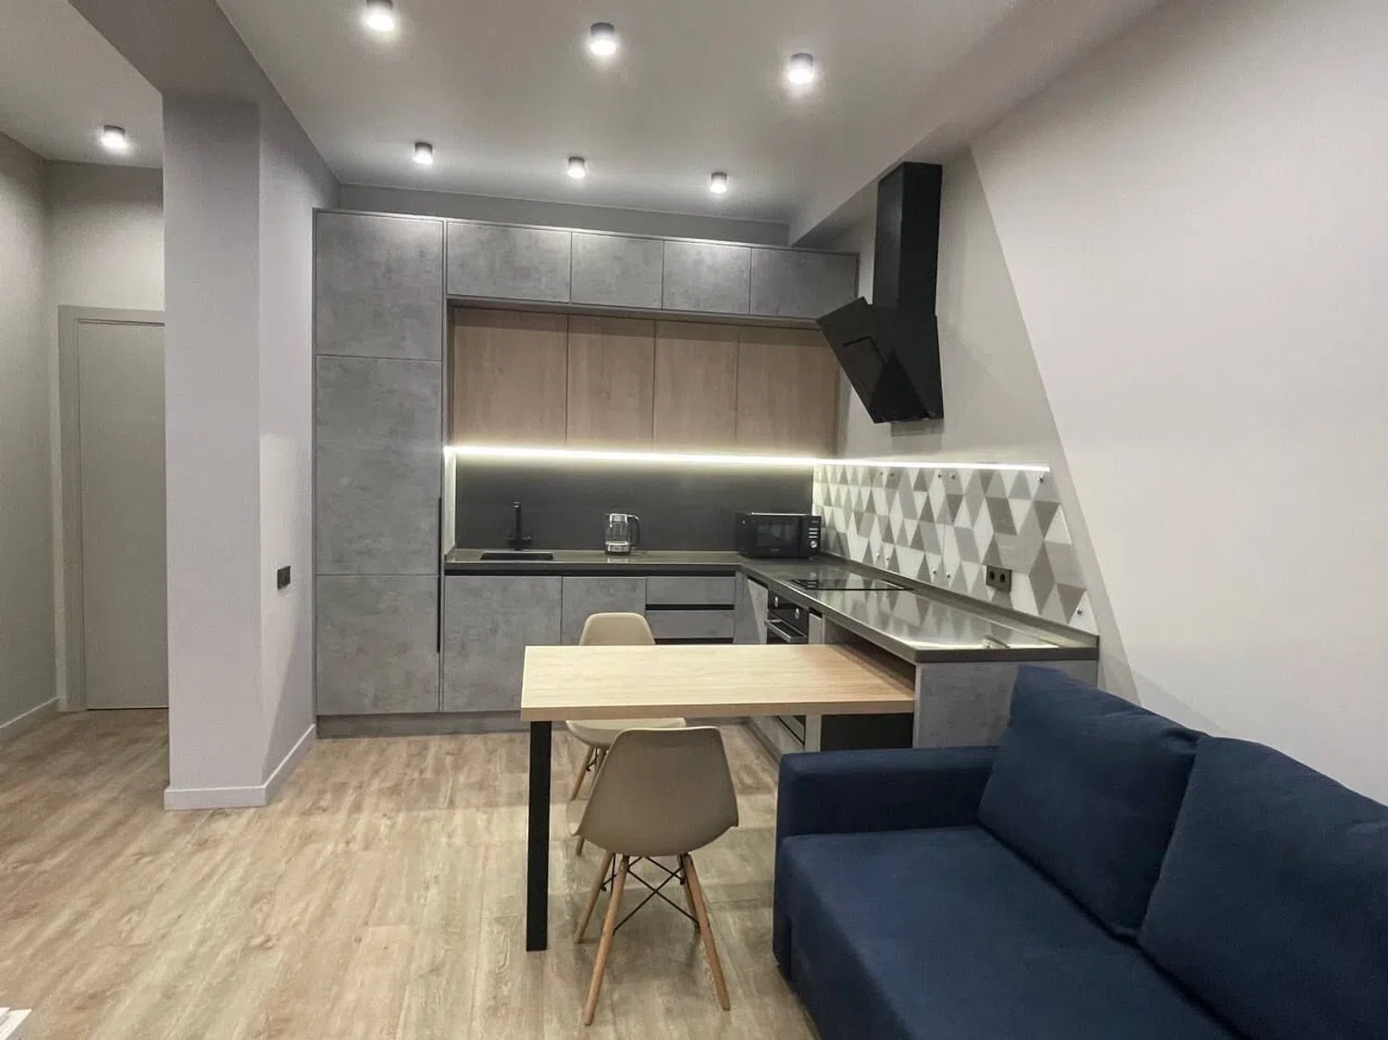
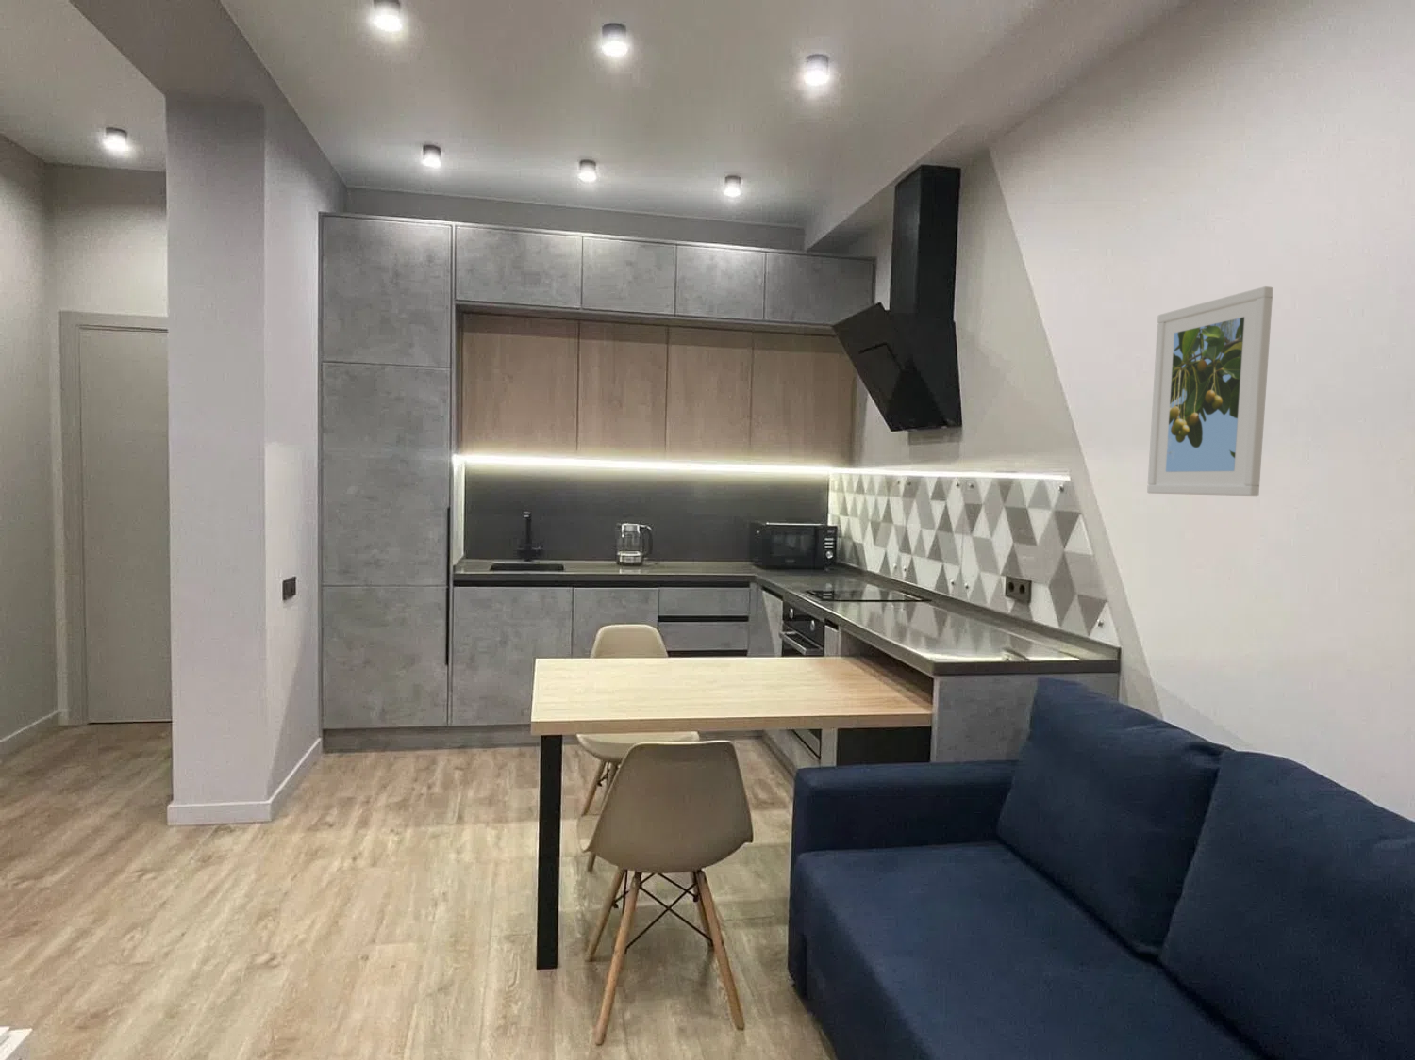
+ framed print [1146,285,1275,497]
